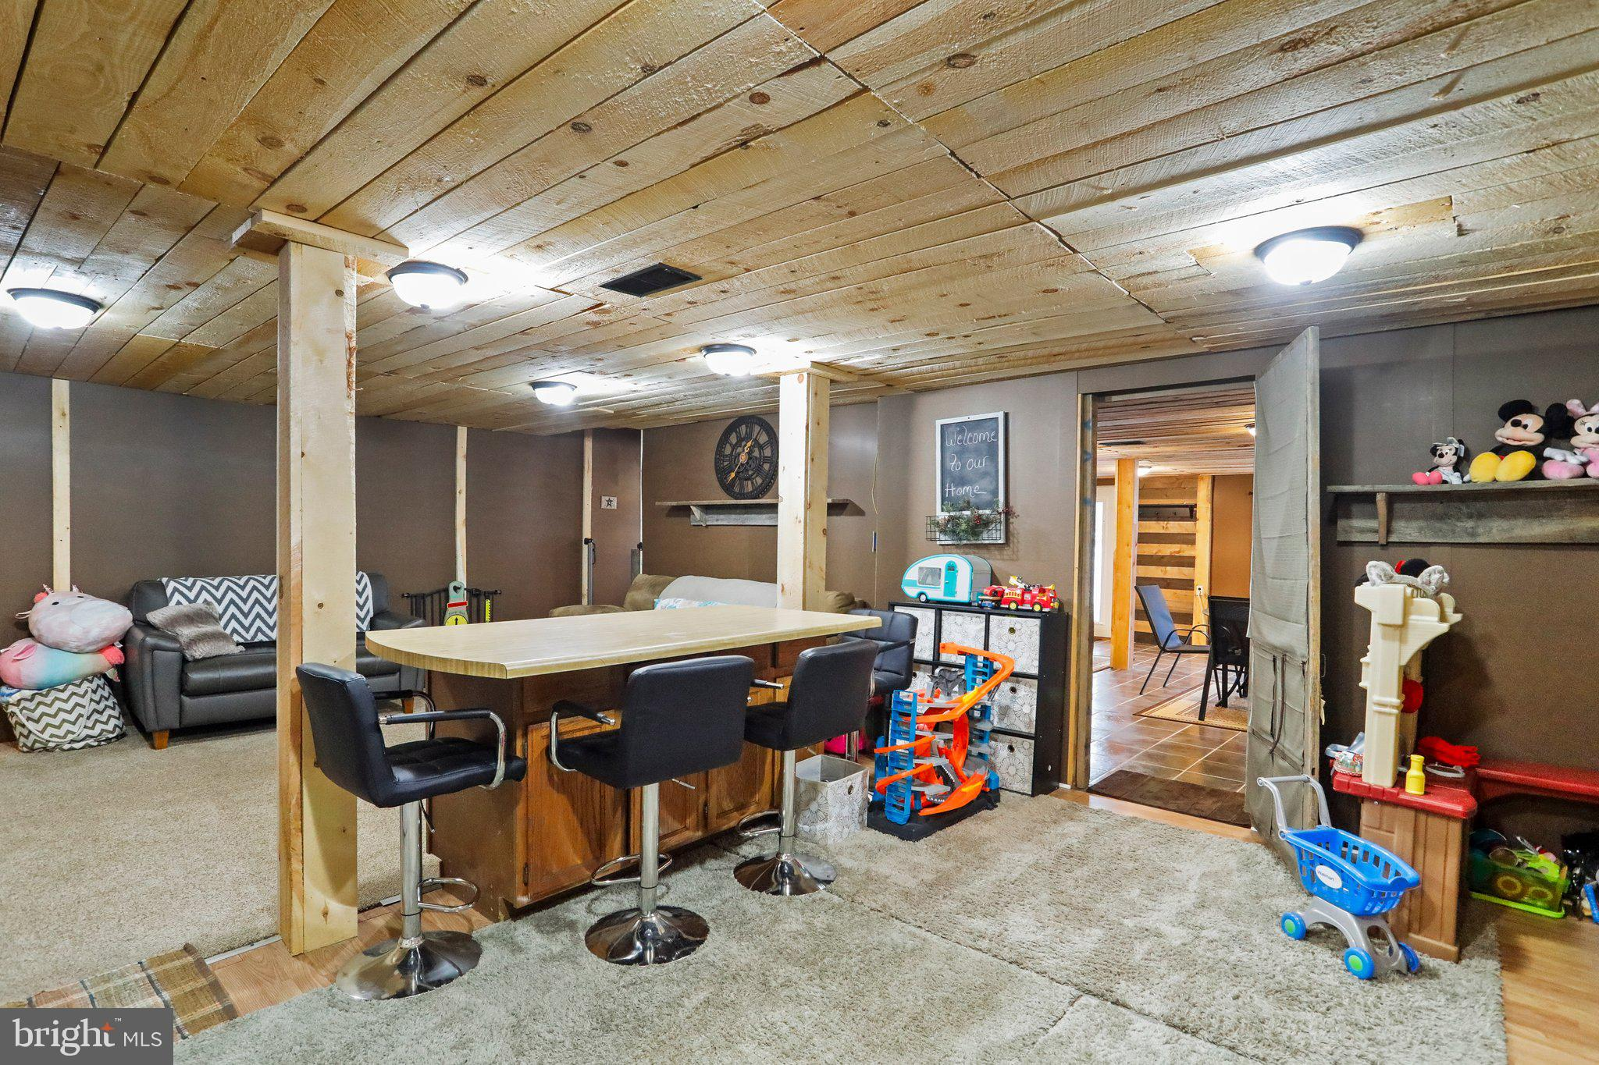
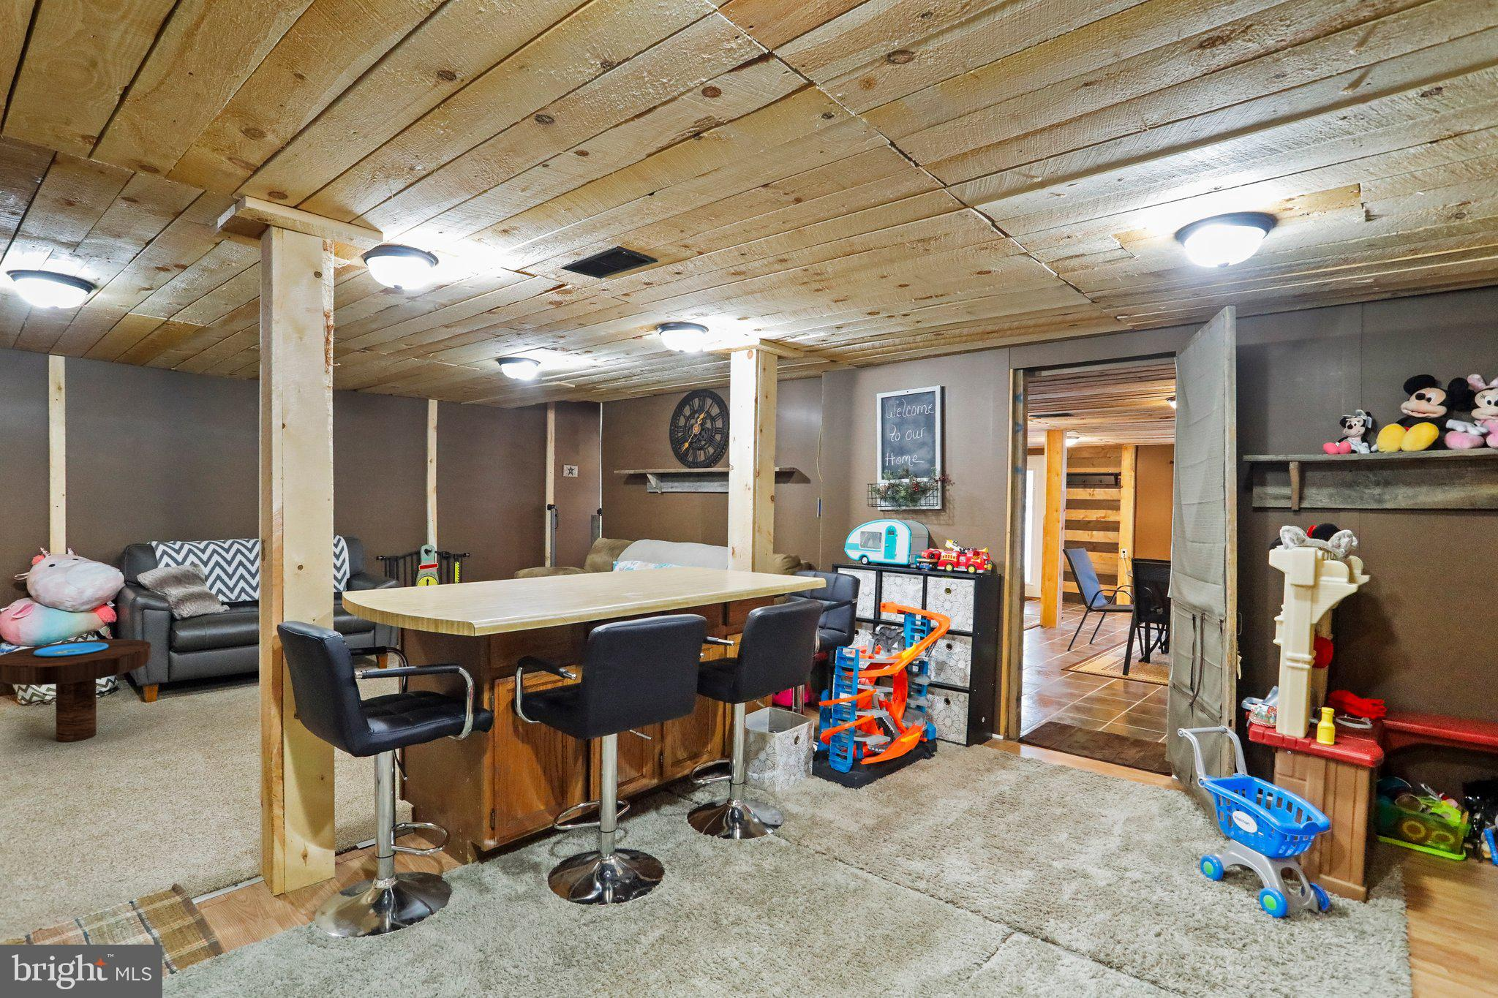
+ side table [0,638,151,743]
